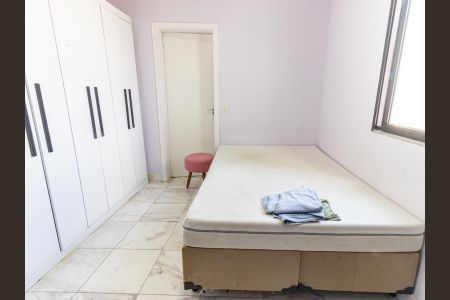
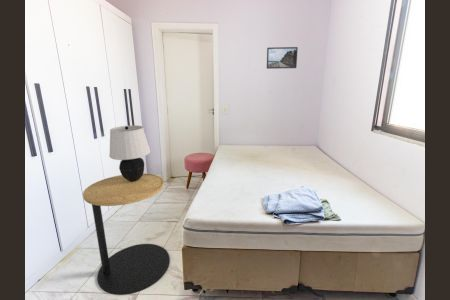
+ table lamp [108,124,151,182]
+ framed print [266,46,299,70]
+ side table [82,172,171,296]
